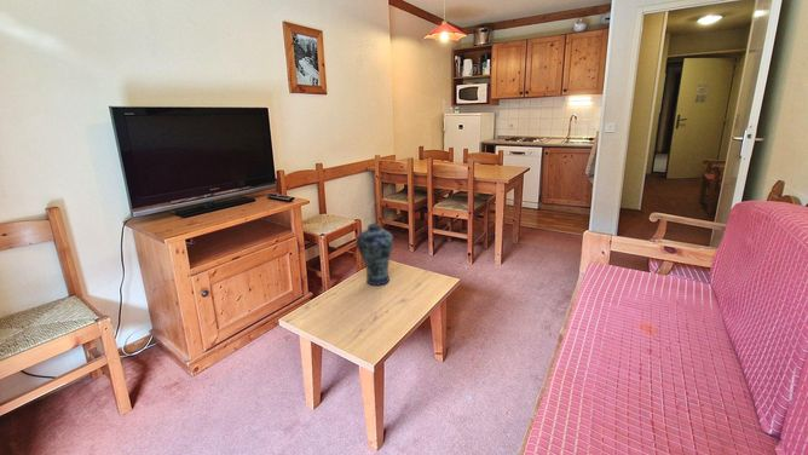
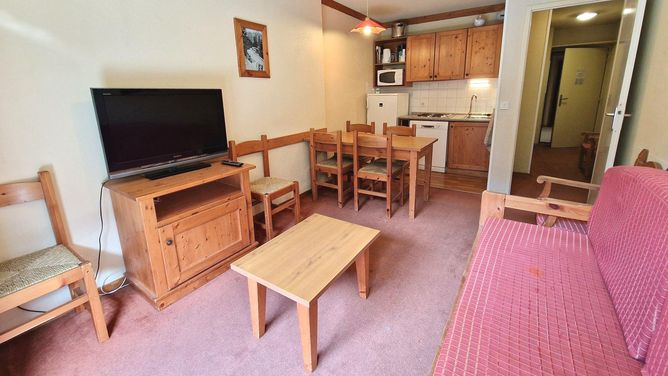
- vase [354,223,394,287]
